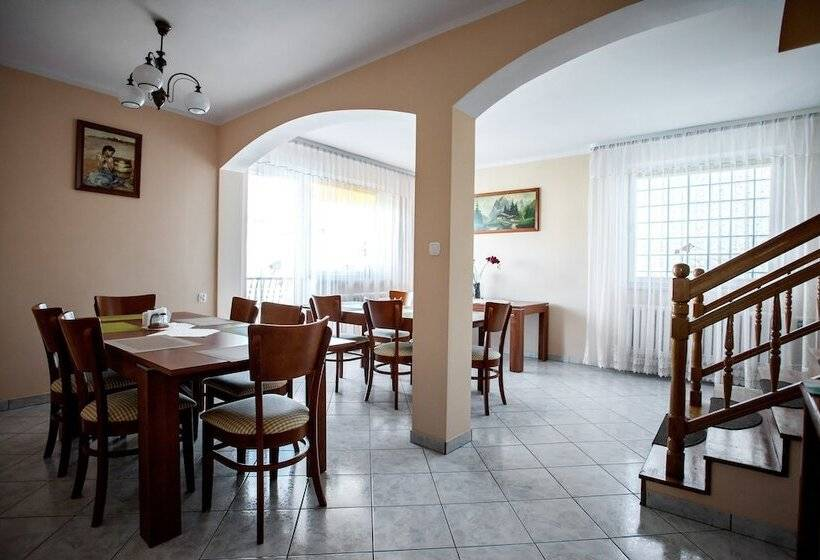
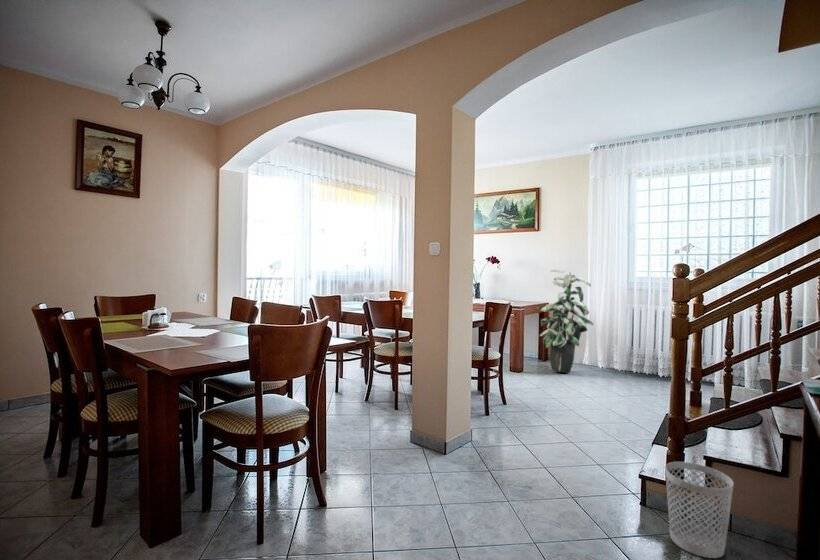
+ wastebasket [664,461,735,559]
+ indoor plant [535,268,594,374]
